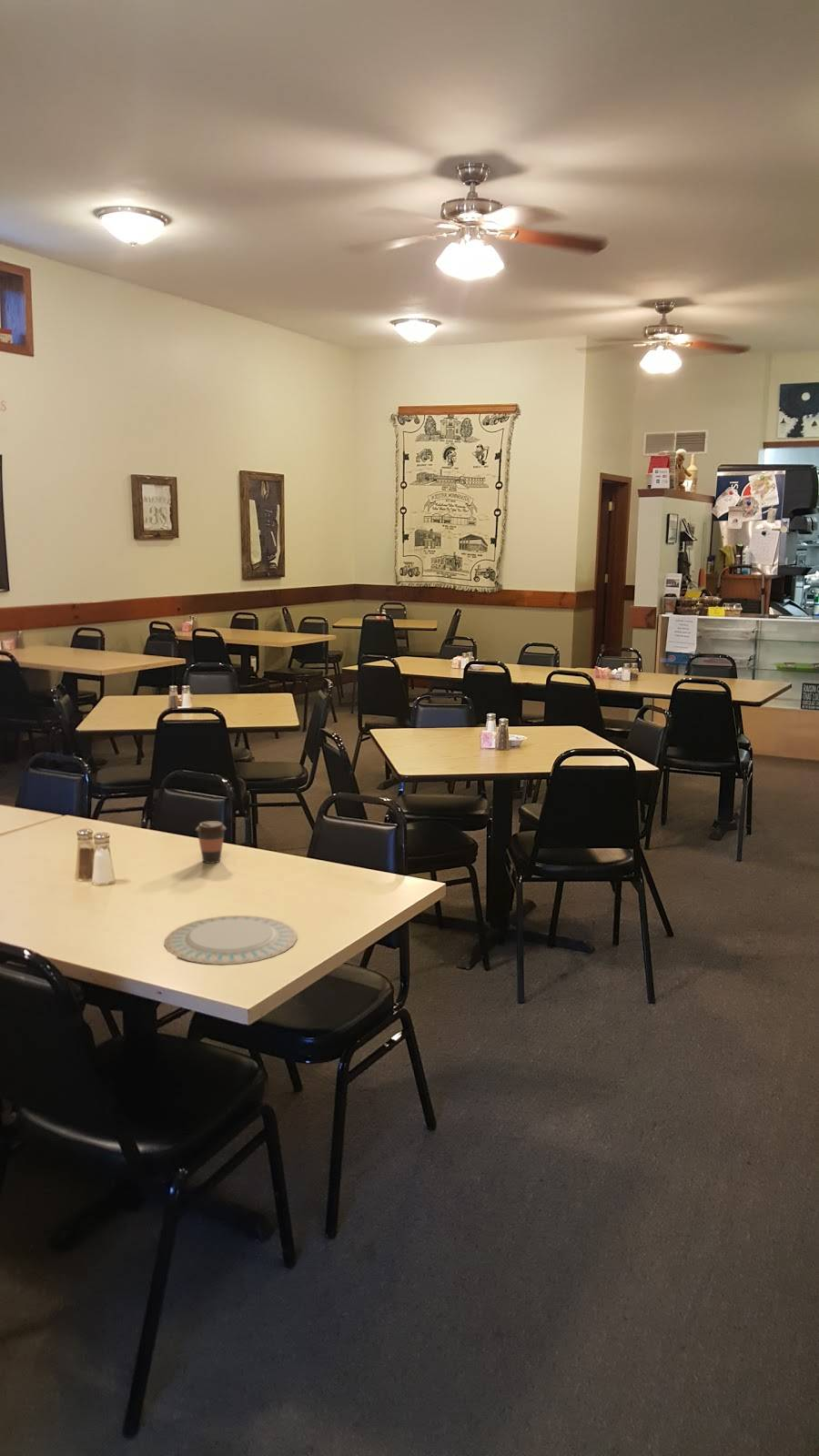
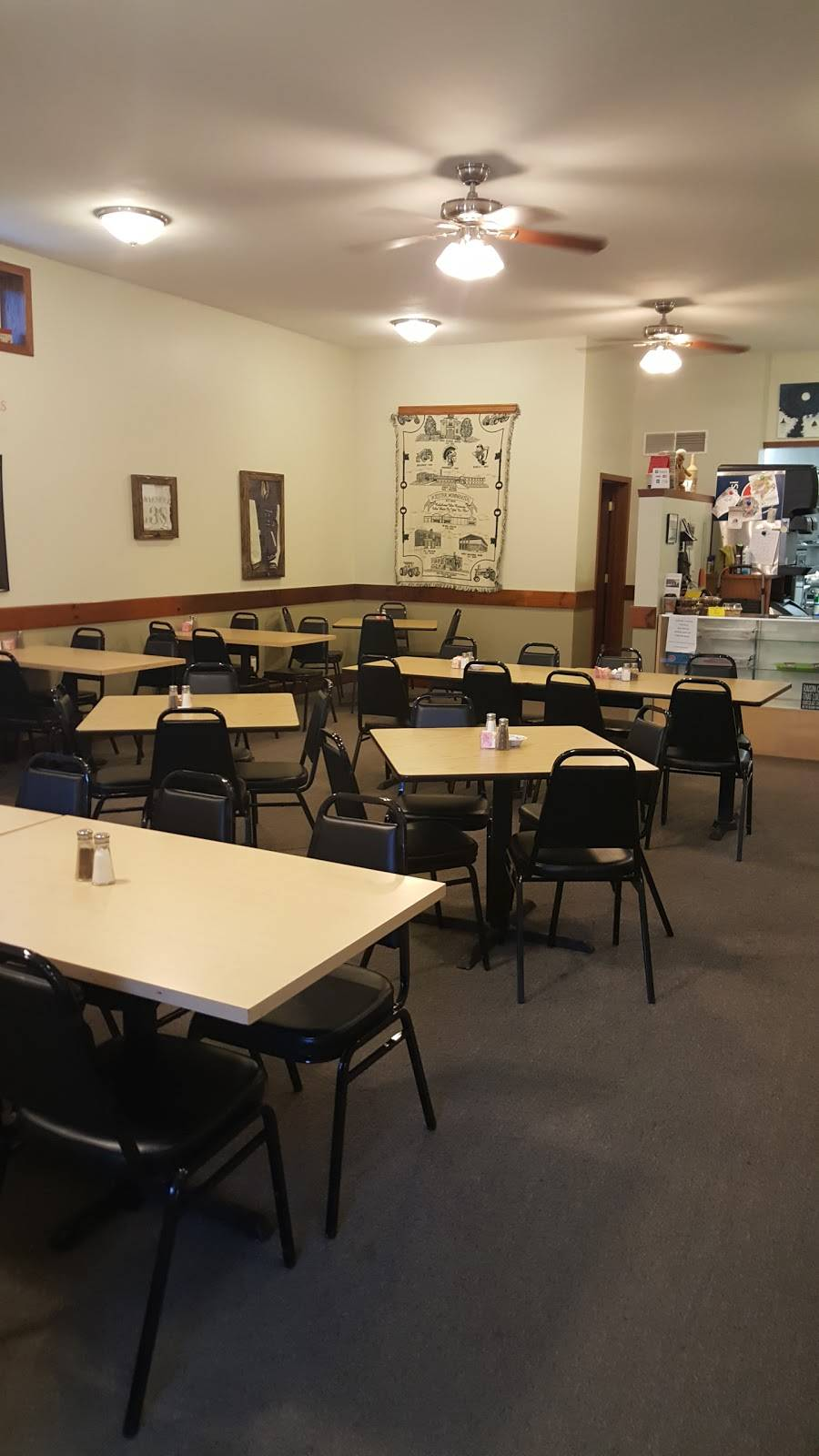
- coffee cup [195,820,227,864]
- chinaware [164,915,298,966]
